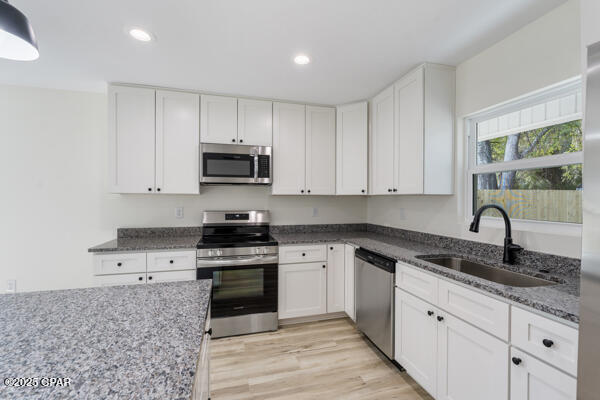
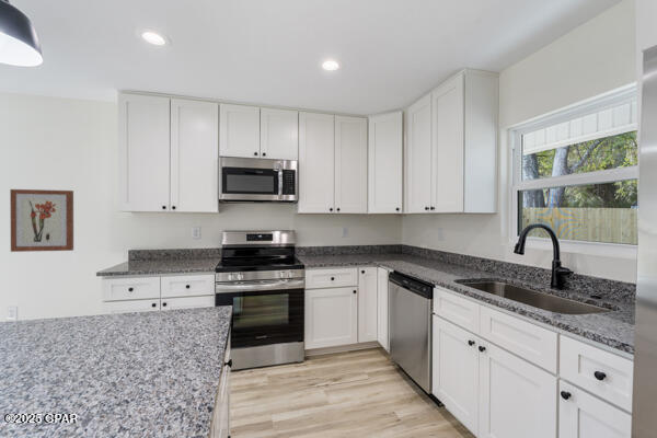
+ wall art [9,188,74,253]
